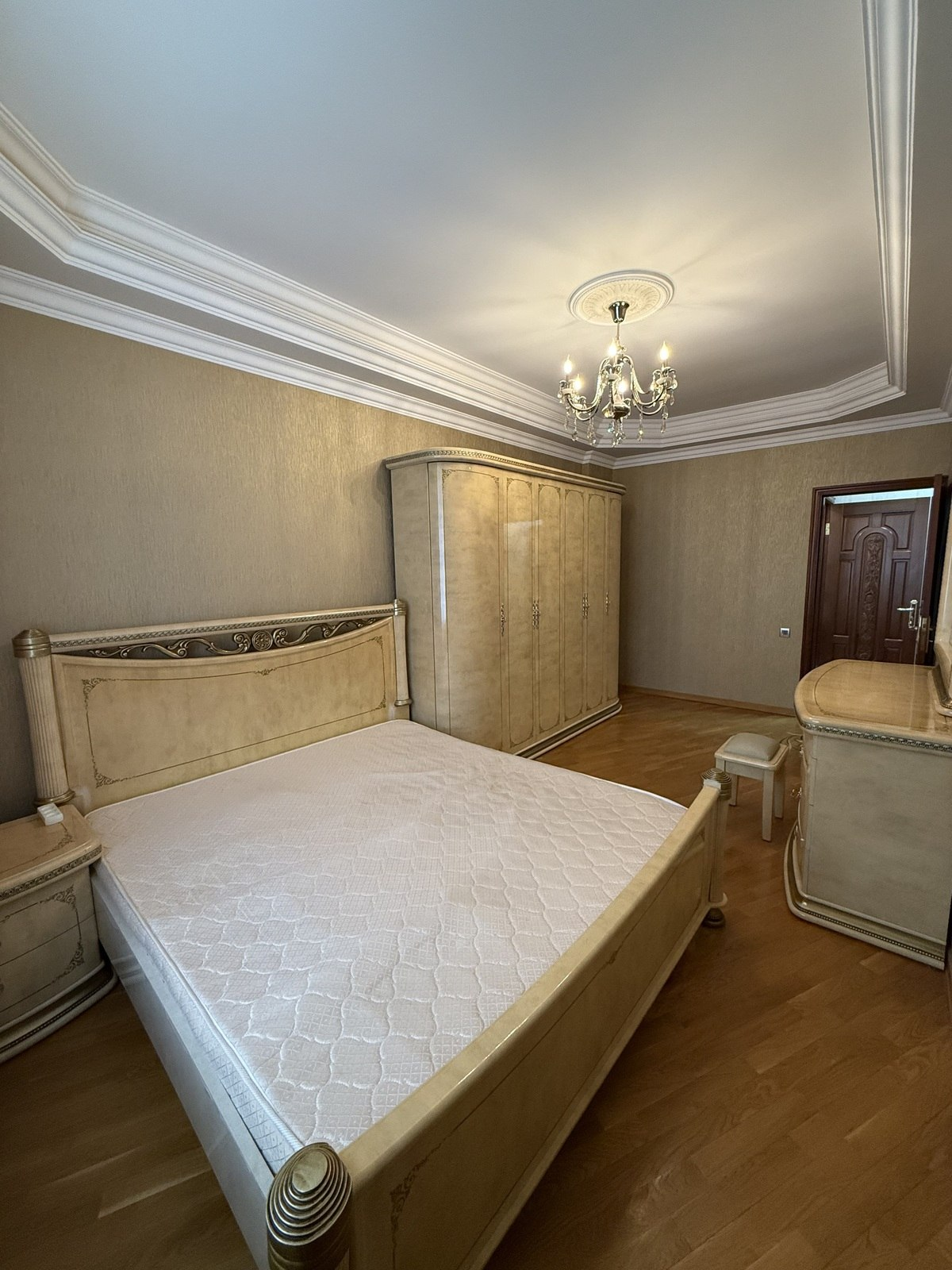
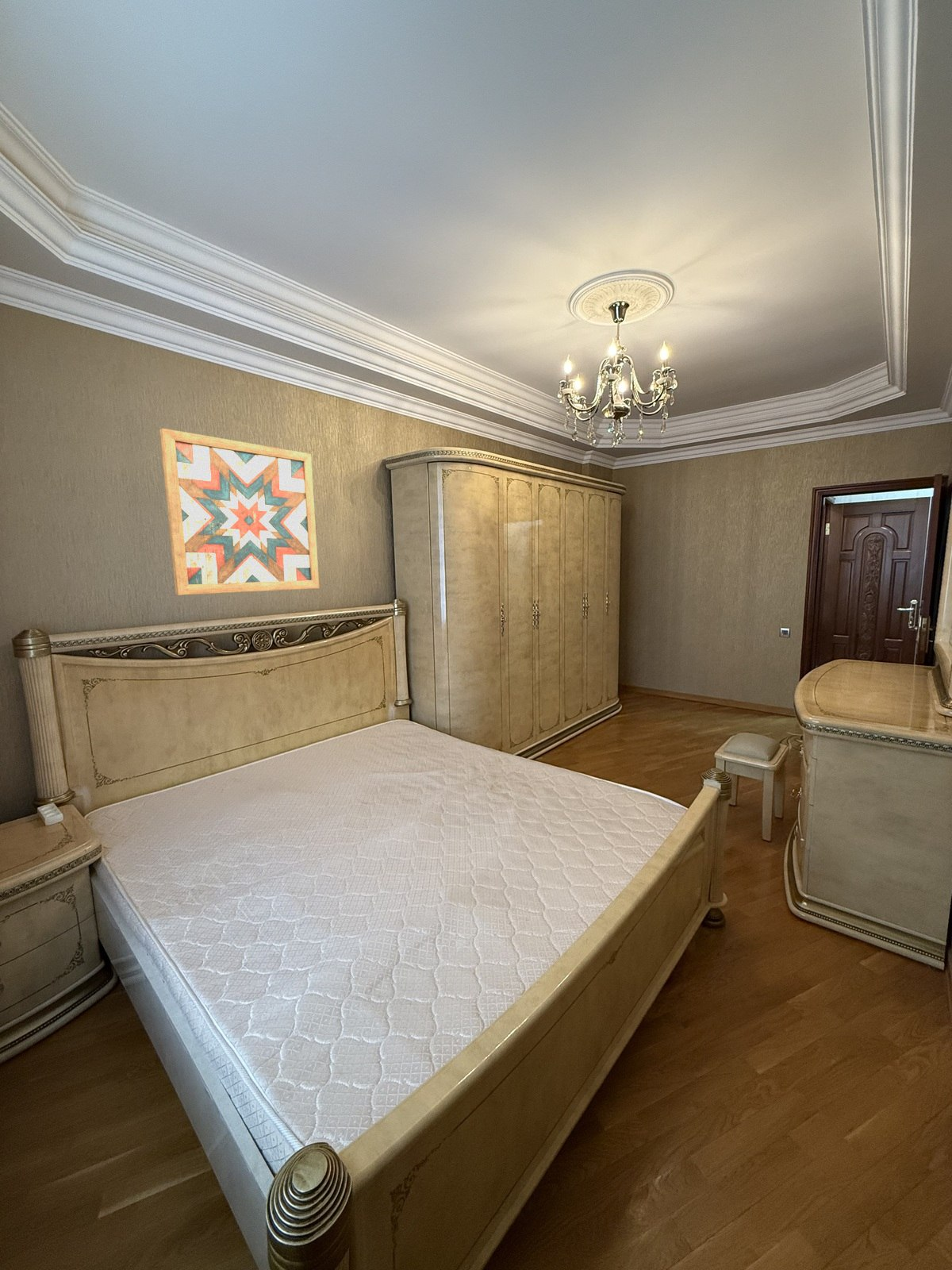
+ wall art [159,428,320,596]
